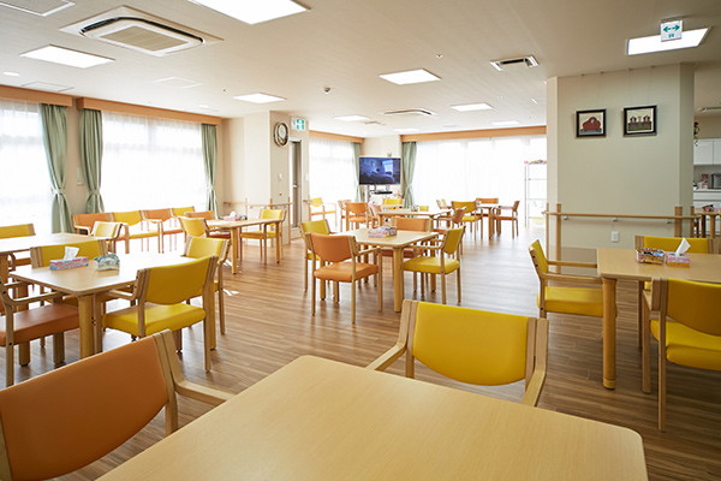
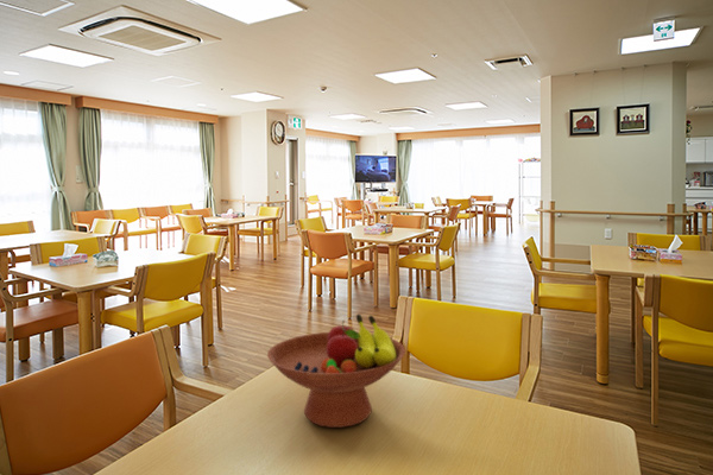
+ fruit bowl [266,314,406,429]
